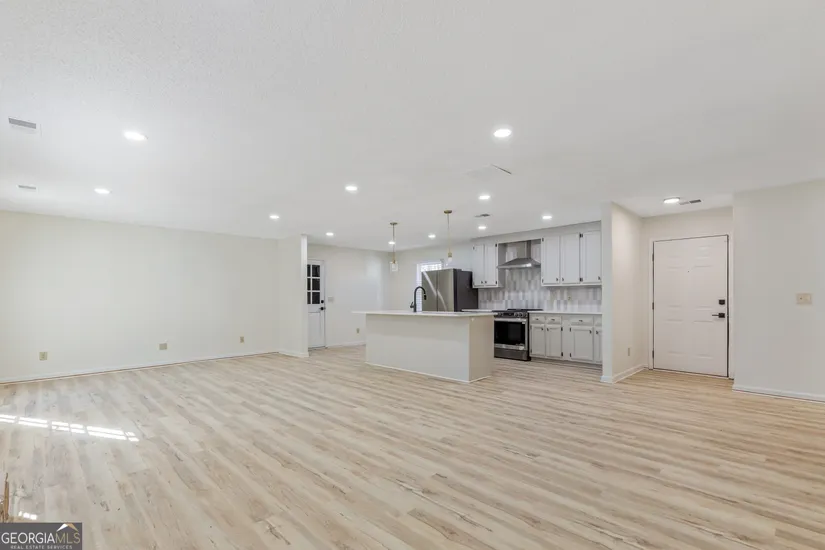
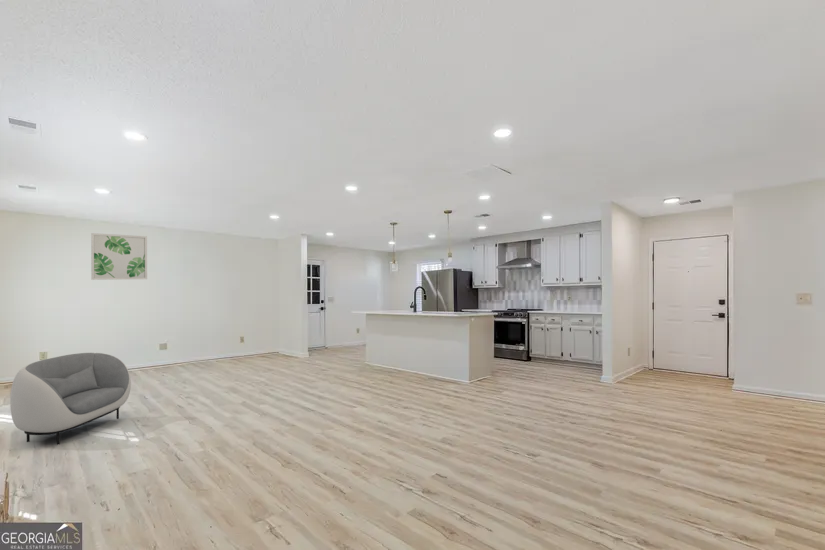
+ wall art [90,232,148,281]
+ armchair [9,352,132,445]
